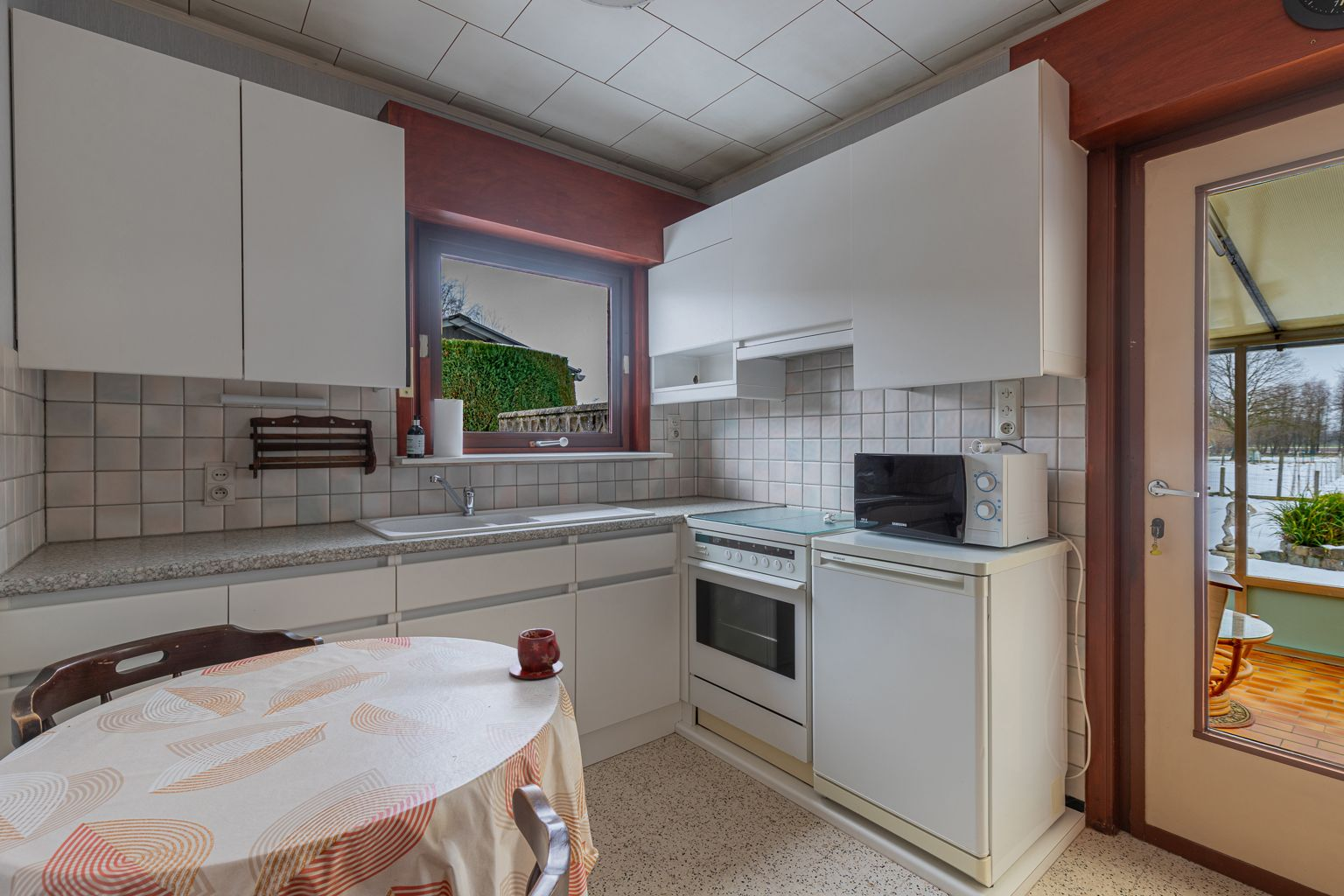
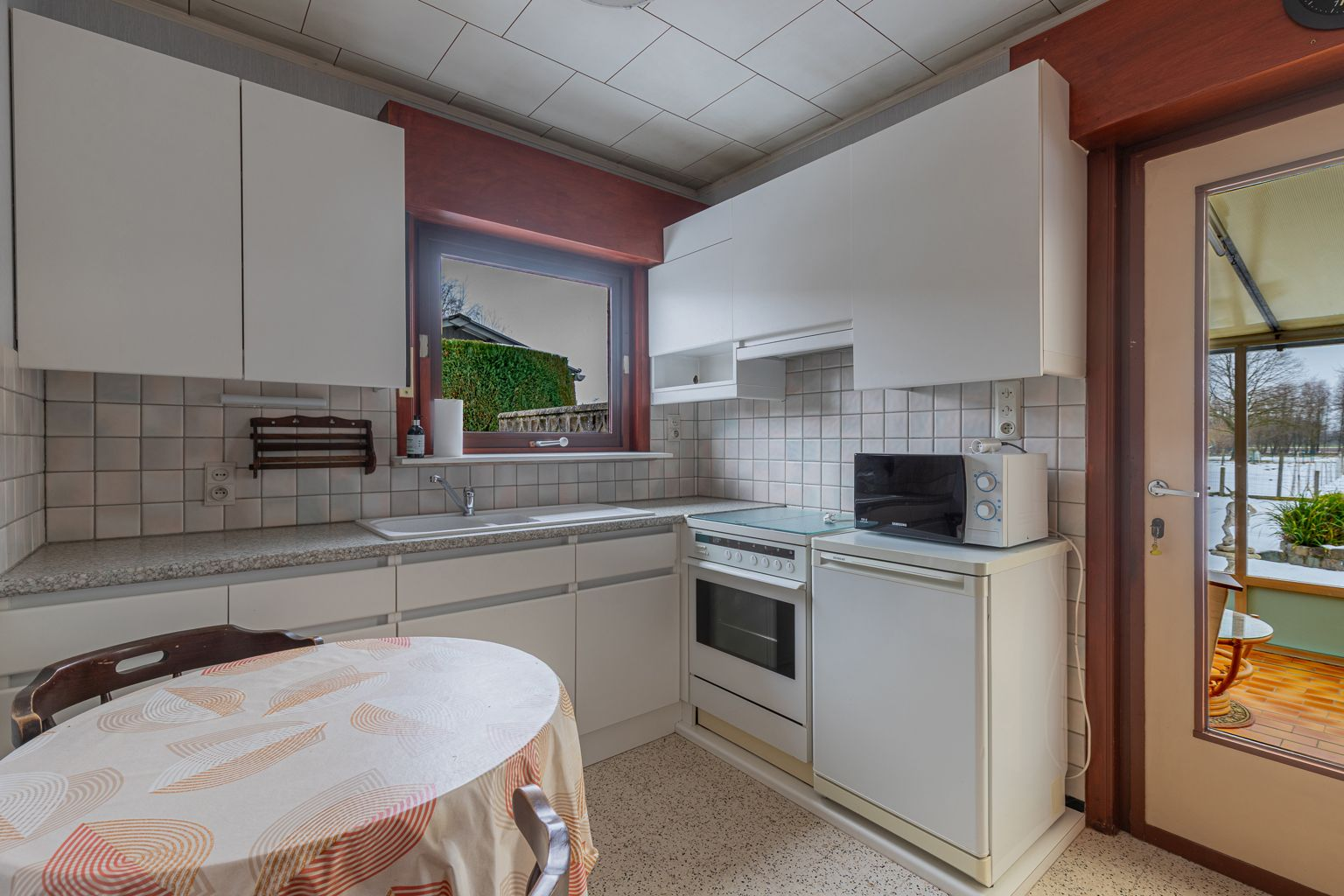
- teacup [508,627,564,681]
